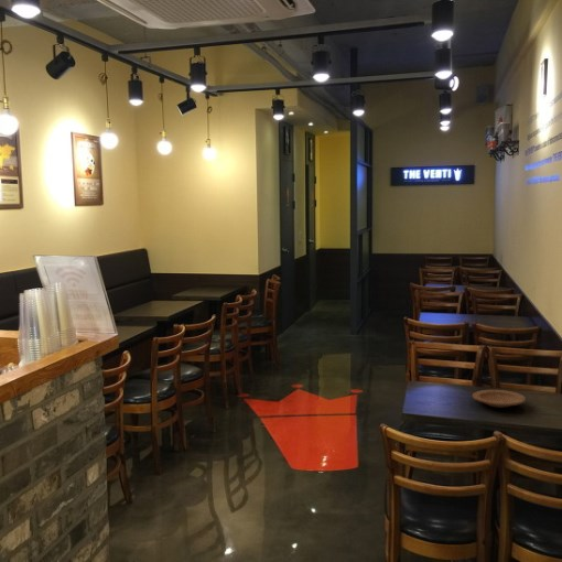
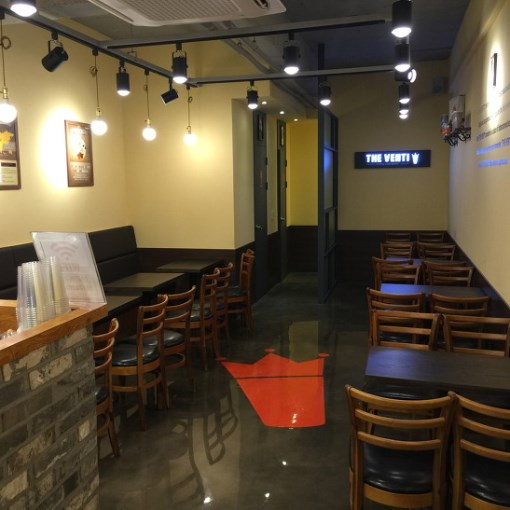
- plate [472,389,527,409]
